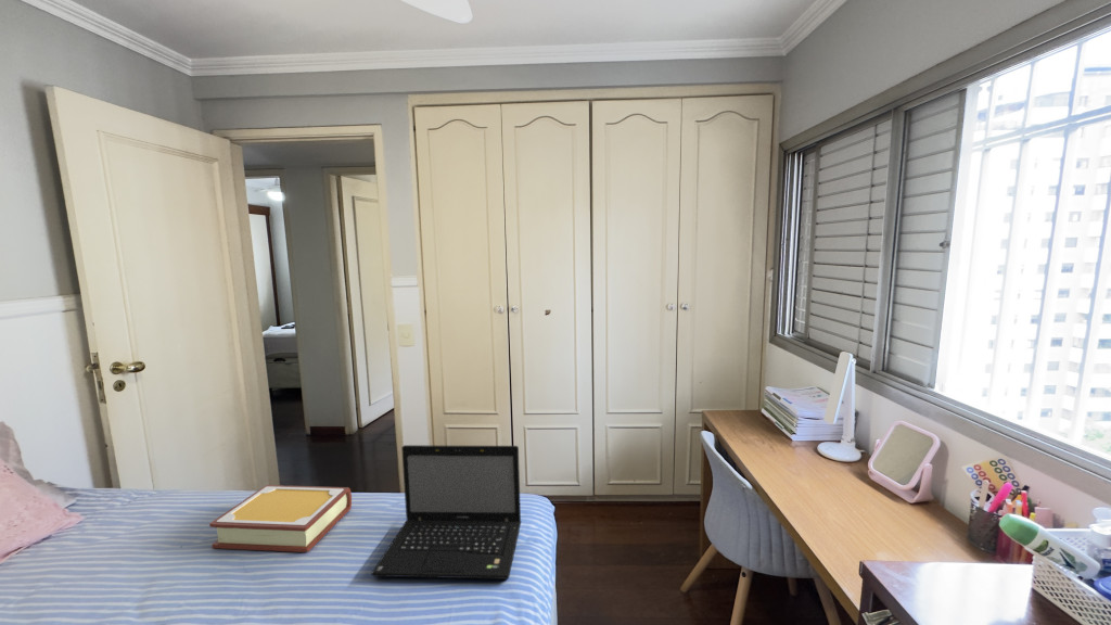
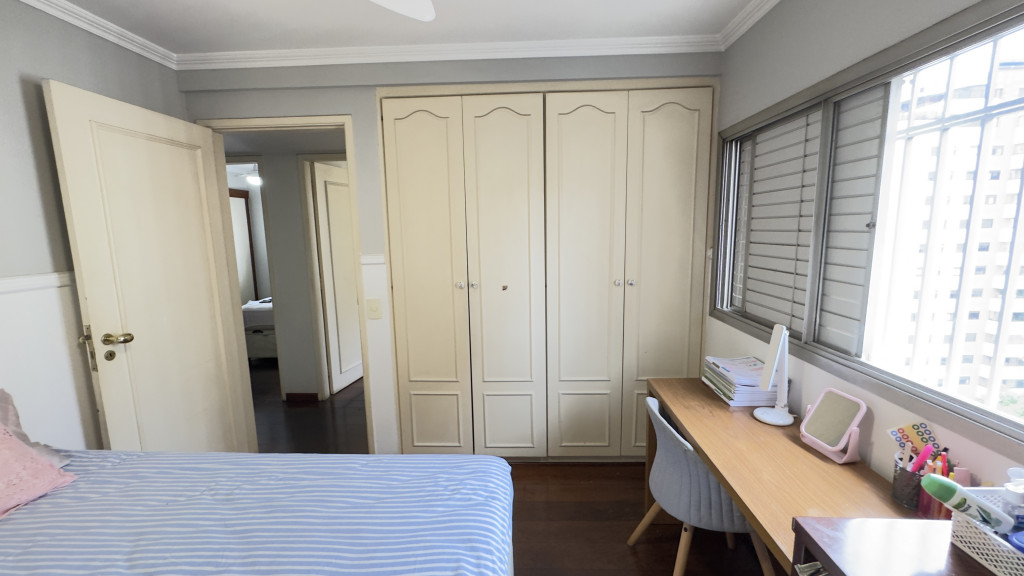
- book [208,484,353,553]
- laptop [370,444,522,581]
